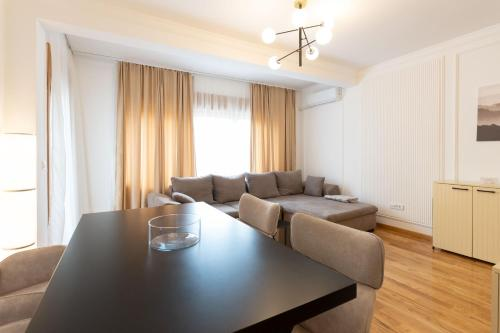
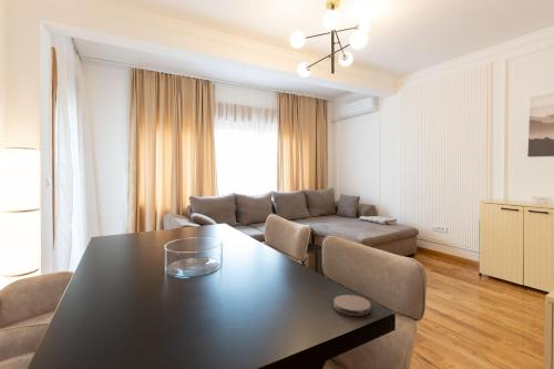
+ coaster [332,294,371,317]
